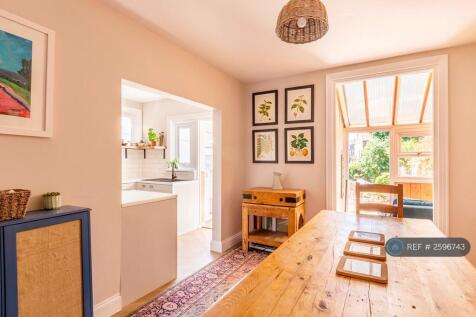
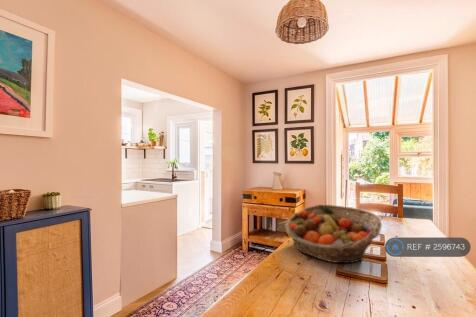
+ fruit basket [284,204,383,264]
